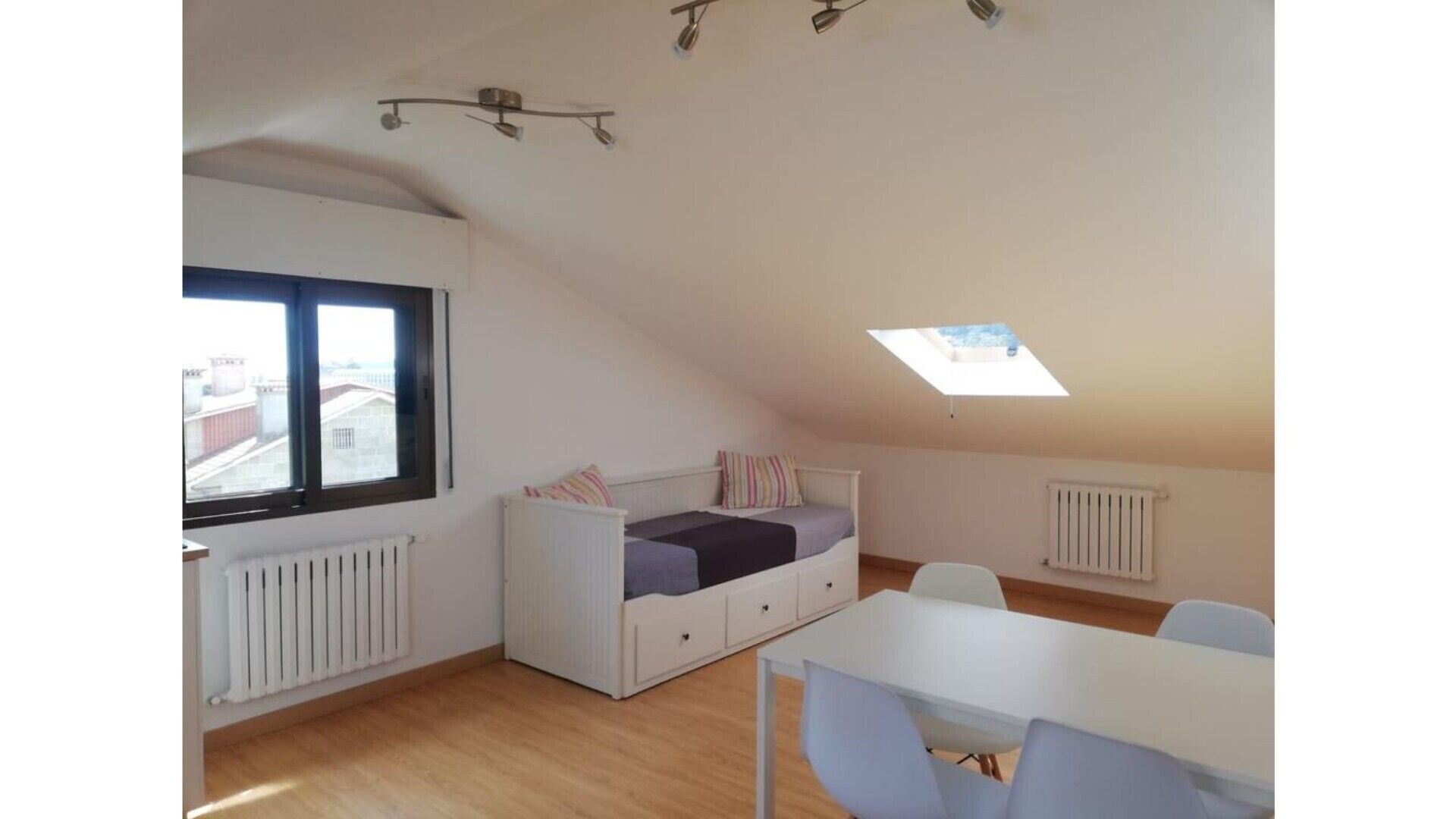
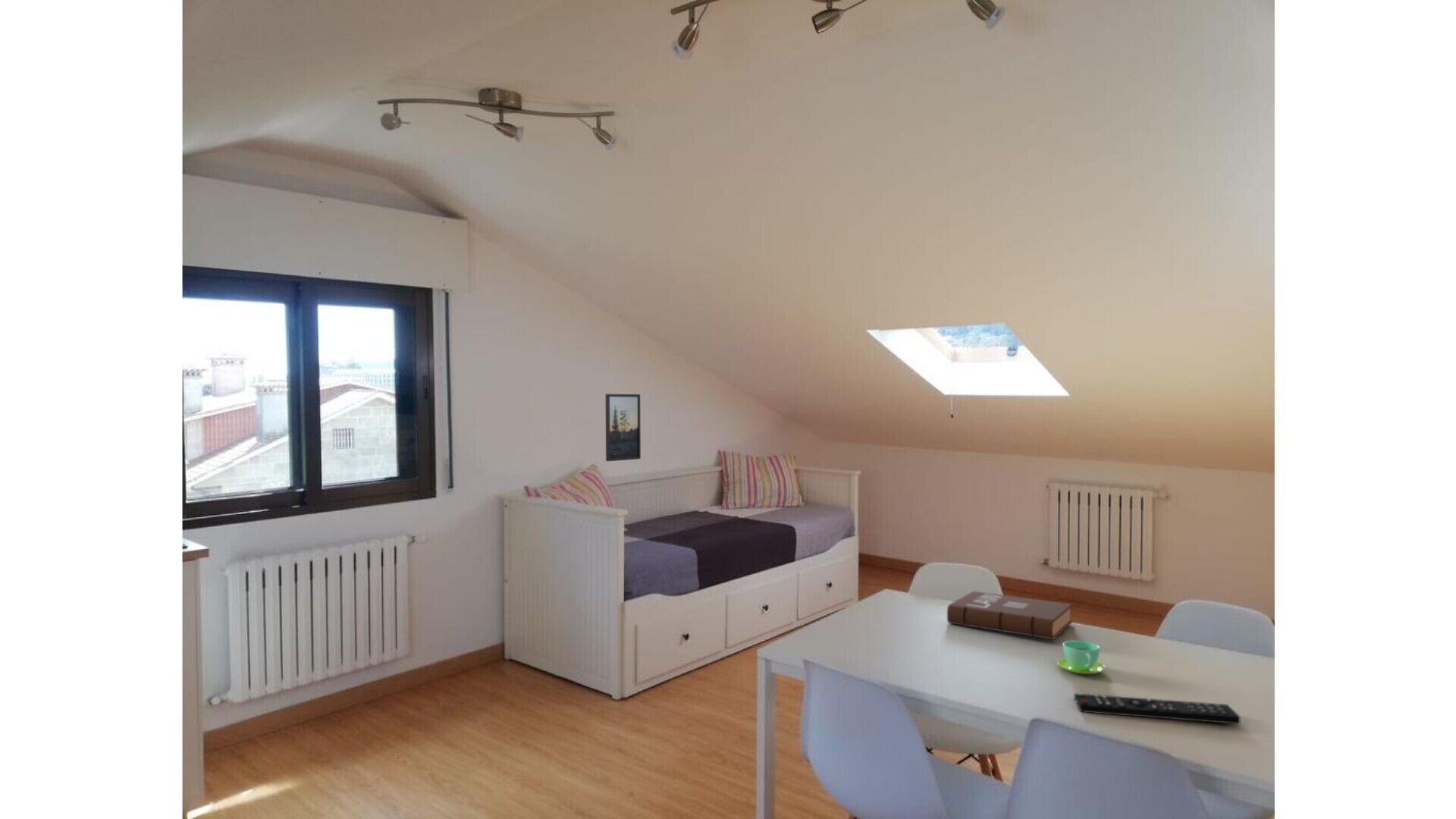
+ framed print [604,394,642,462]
+ cup [1056,640,1106,675]
+ book [946,591,1074,640]
+ remote control [1074,692,1241,725]
